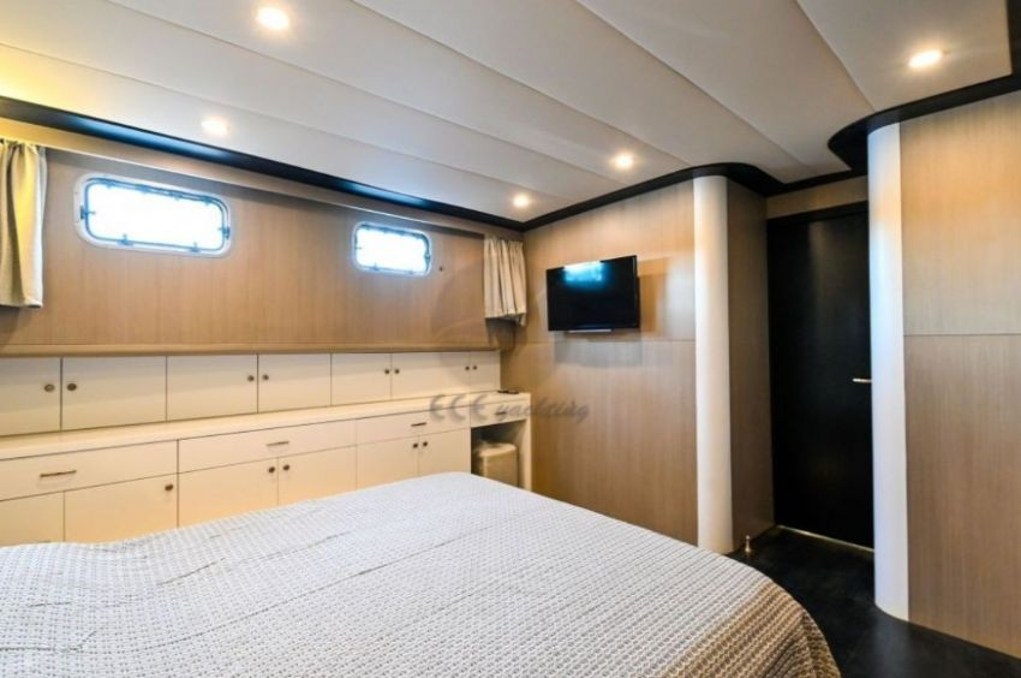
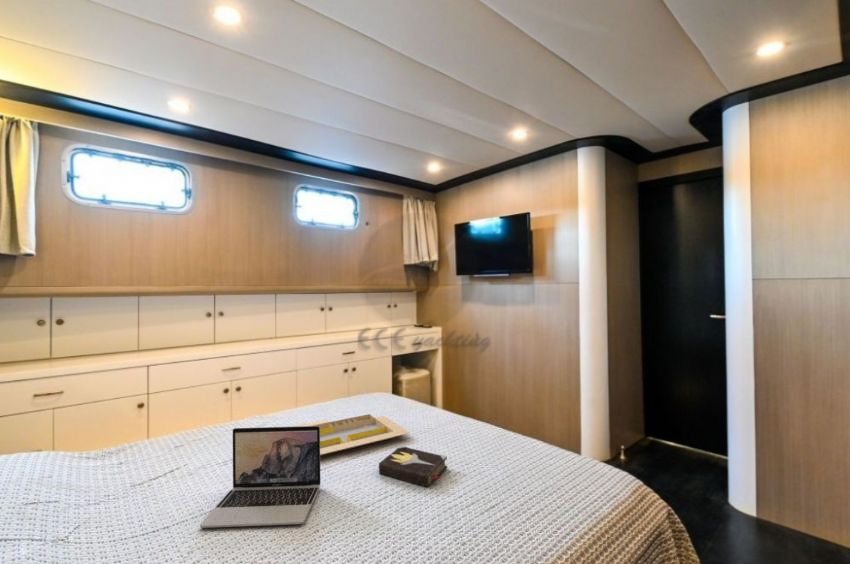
+ hardback book [378,444,448,488]
+ laptop [199,425,321,529]
+ serving tray [291,413,411,456]
